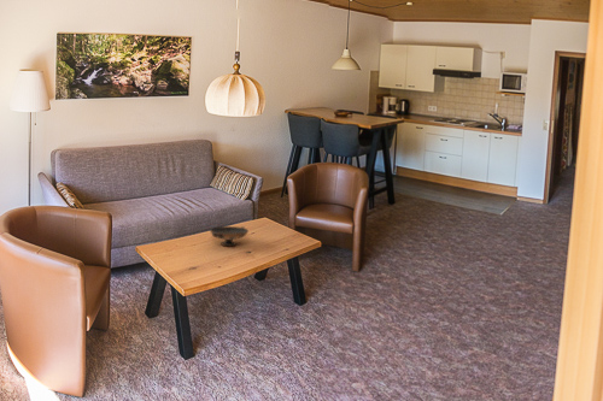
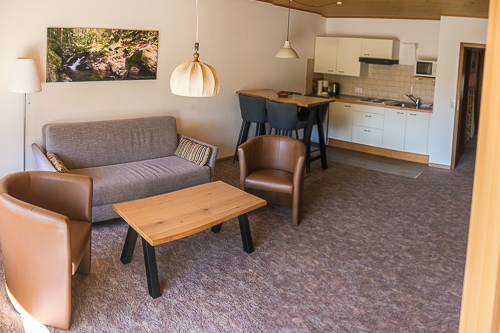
- decorative bowl [209,225,250,247]
